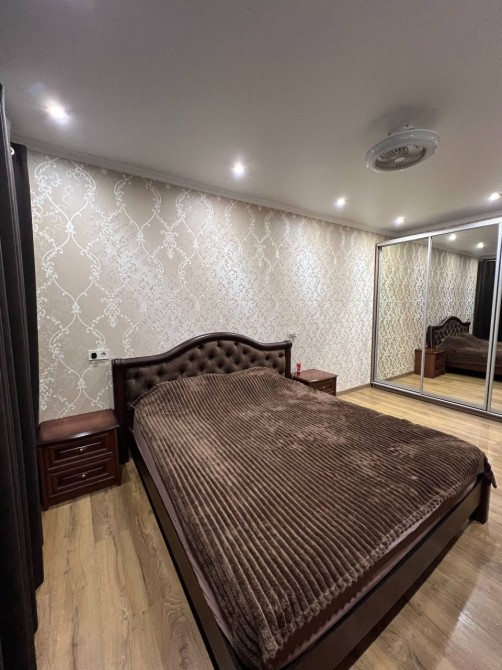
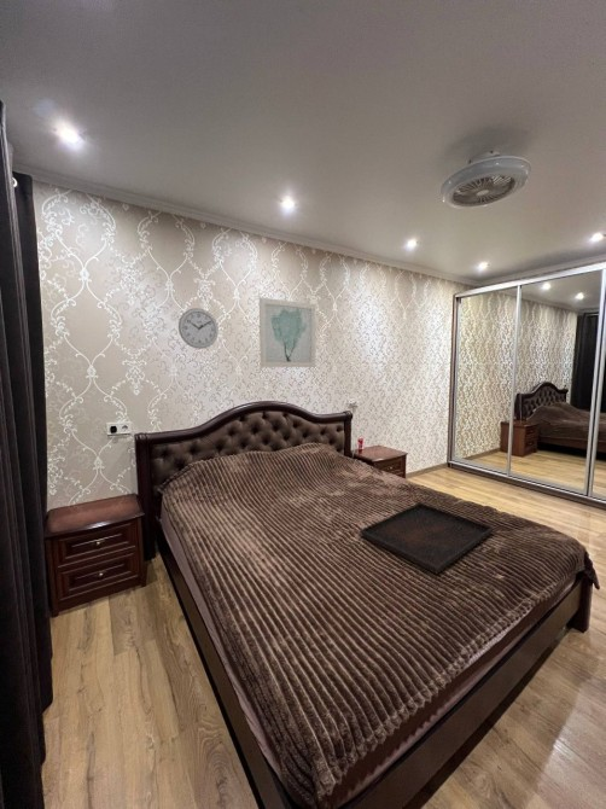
+ serving tray [359,501,494,575]
+ wall art [258,296,316,368]
+ wall clock [177,307,220,350]
